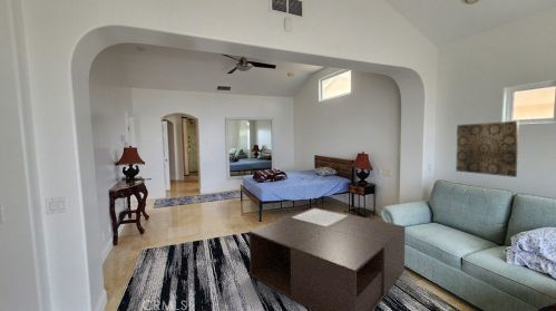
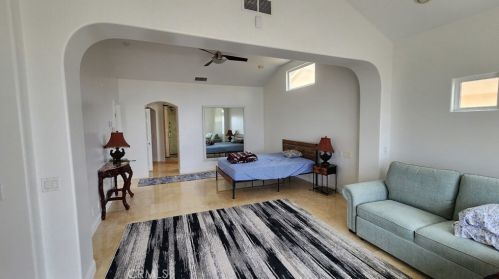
- coffee table [248,206,406,311]
- wall art [455,120,520,178]
